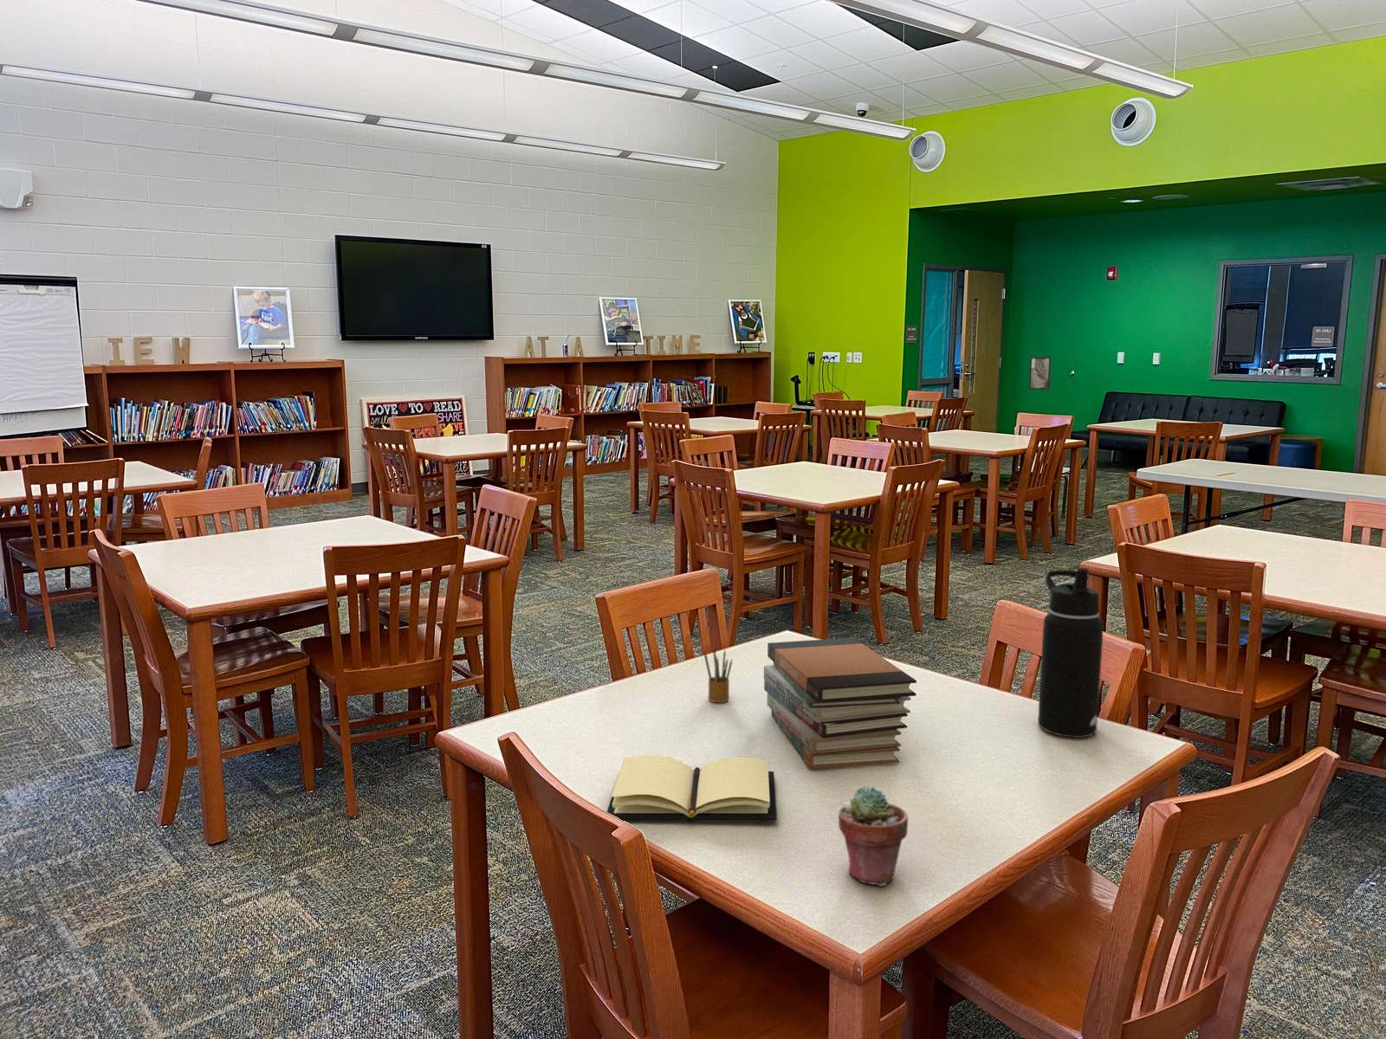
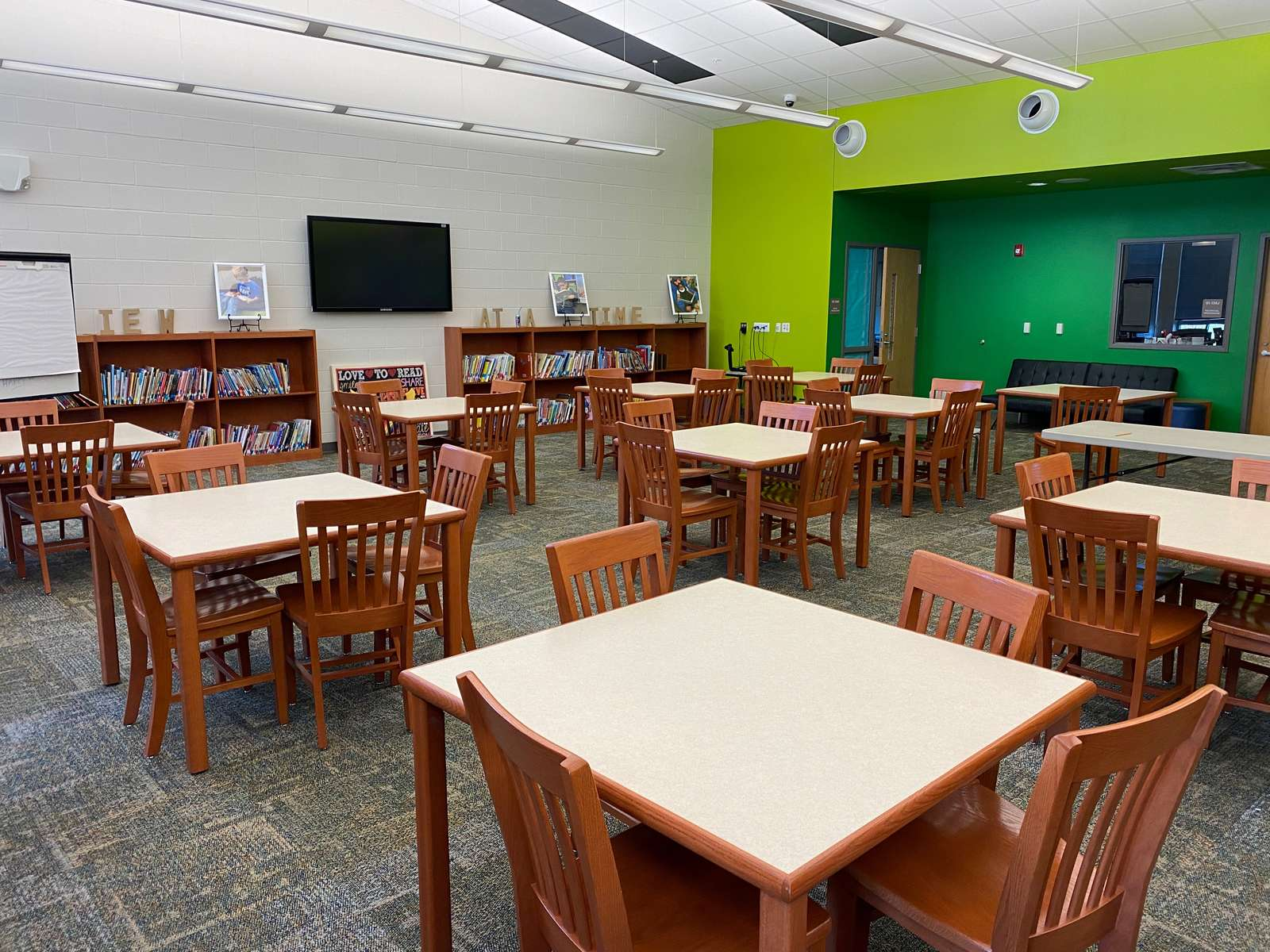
- book [607,754,778,823]
- potted succulent [838,786,909,887]
- water bottle [1037,568,1104,739]
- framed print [1028,356,1052,391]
- pencil box [704,646,733,703]
- book stack [763,636,918,769]
